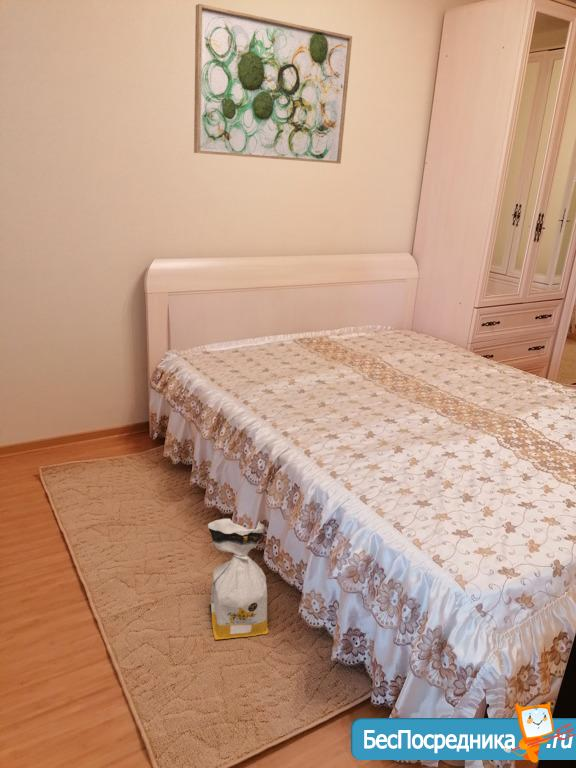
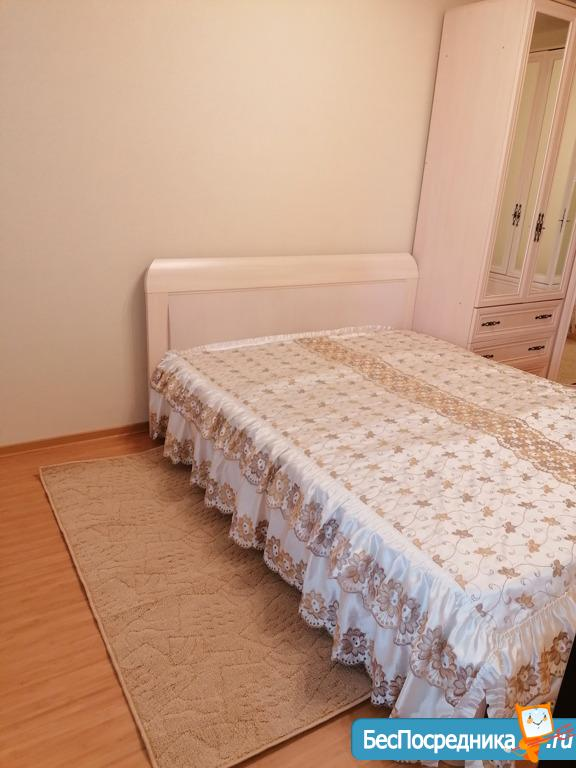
- bag [207,518,270,640]
- wall art [193,3,353,165]
